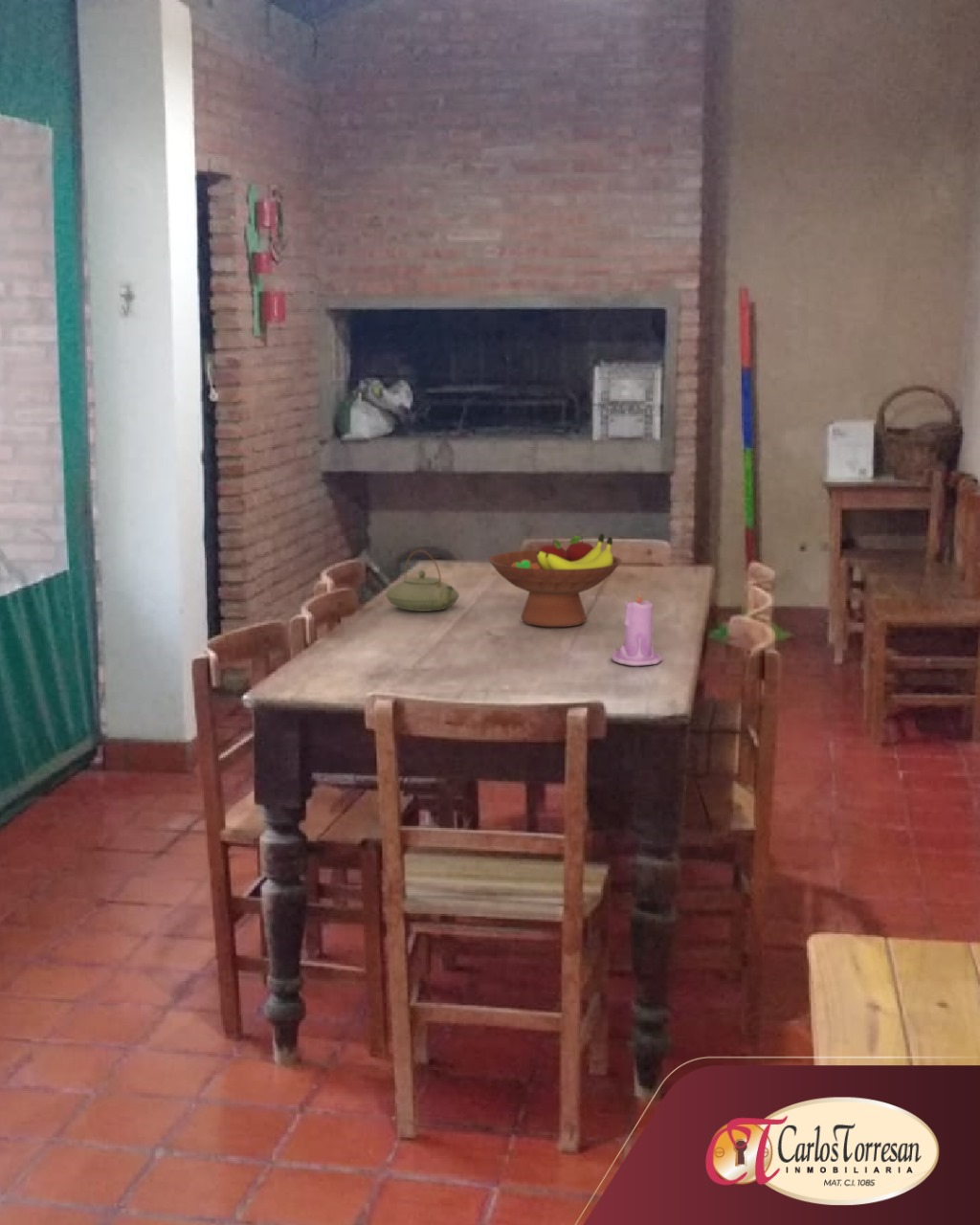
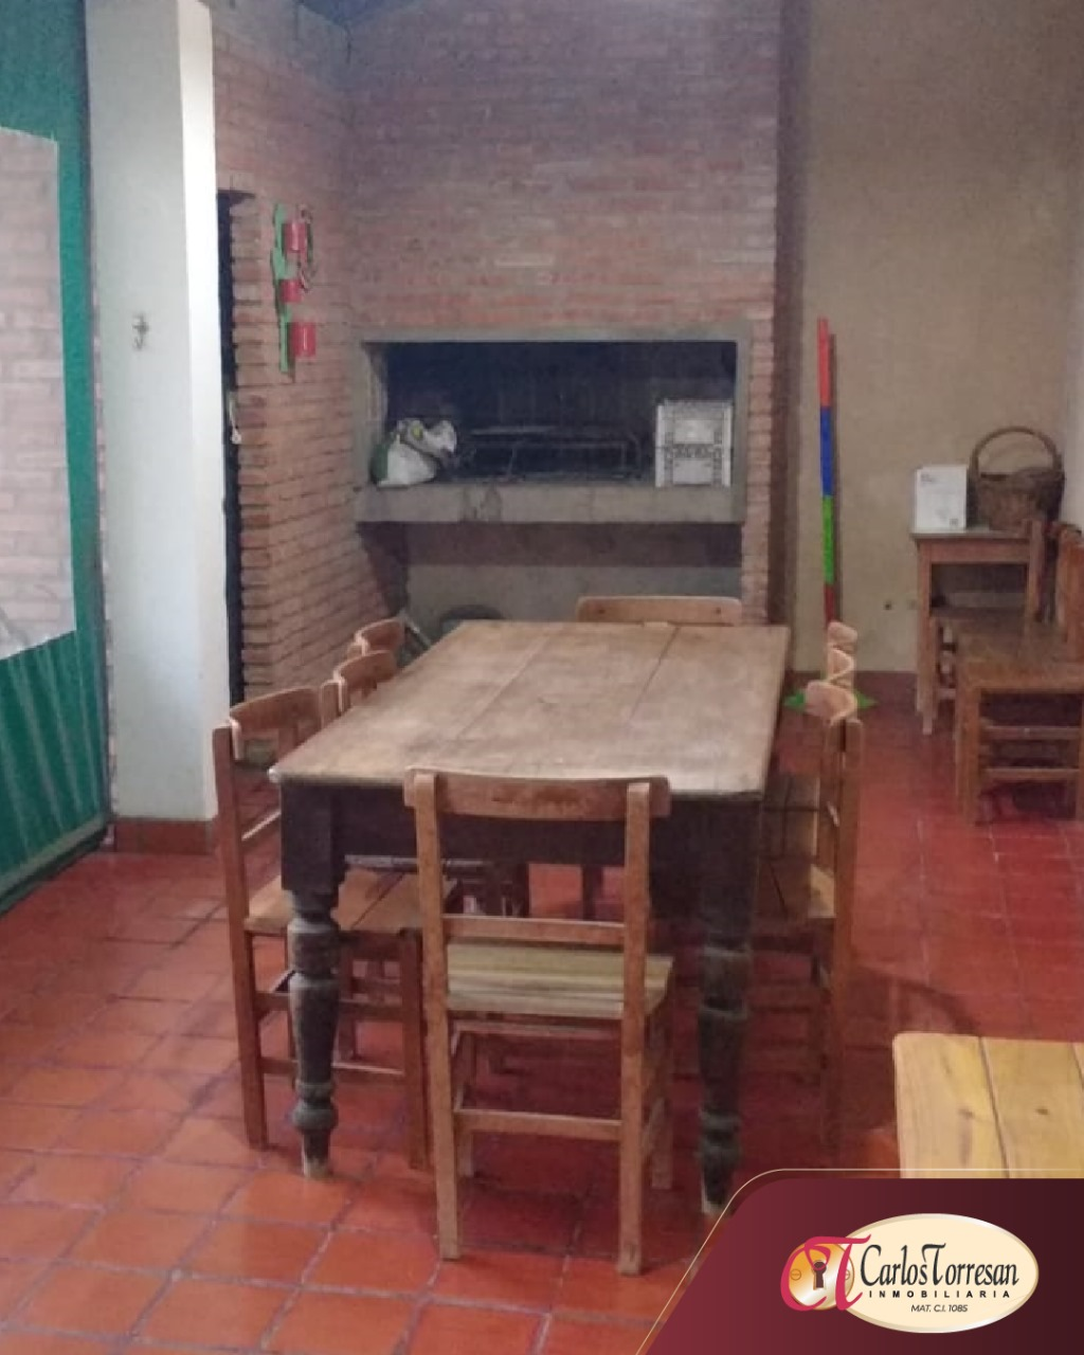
- candle [611,590,663,667]
- teapot [384,549,460,612]
- fruit bowl [487,533,622,628]
